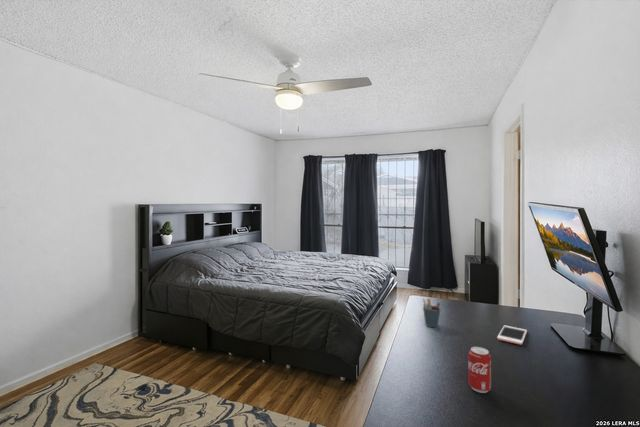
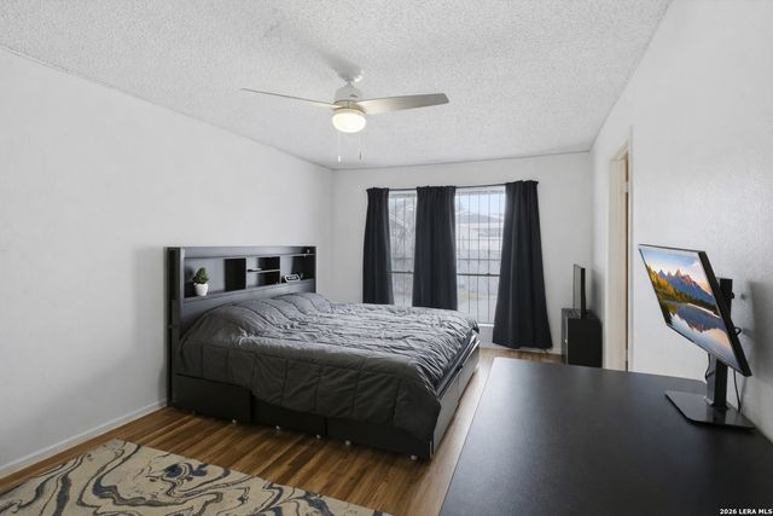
- pen holder [422,298,442,328]
- cell phone [496,325,528,346]
- beverage can [467,346,492,394]
